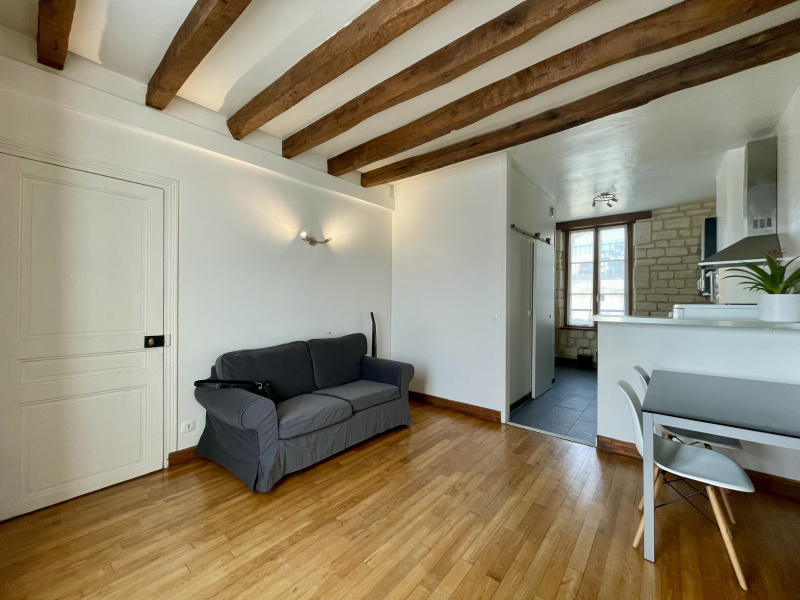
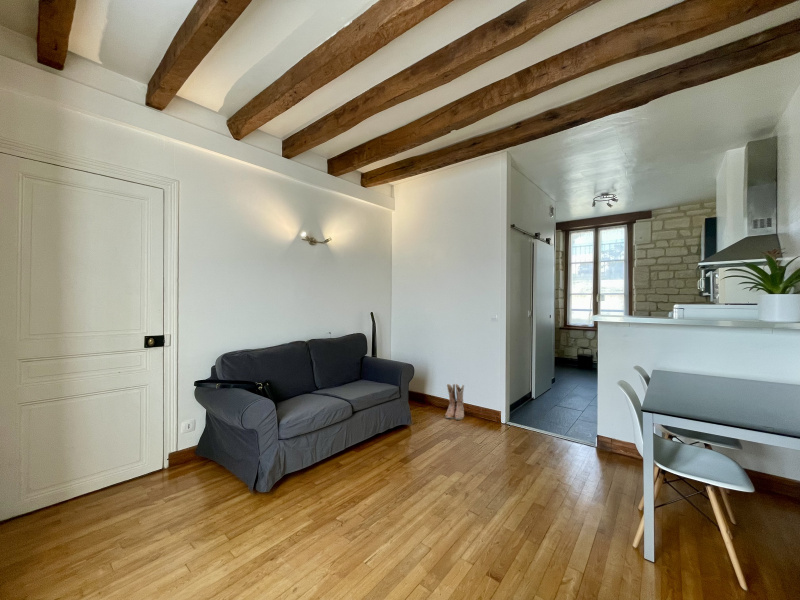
+ boots [444,383,465,421]
